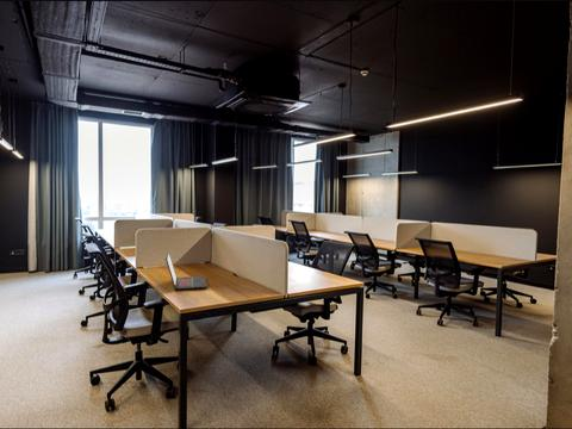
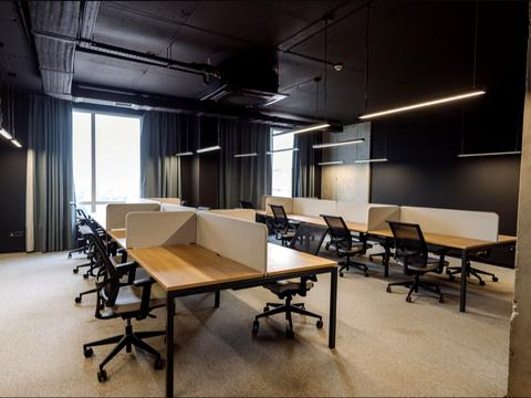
- laptop [164,250,209,291]
